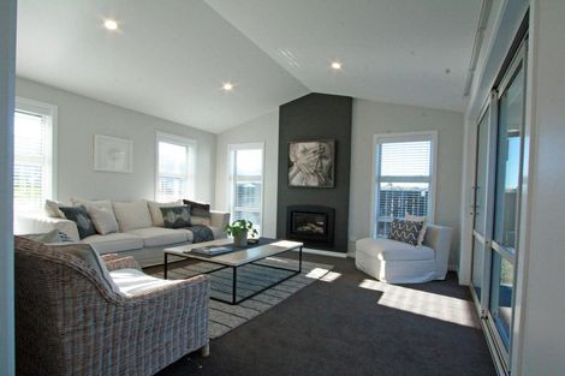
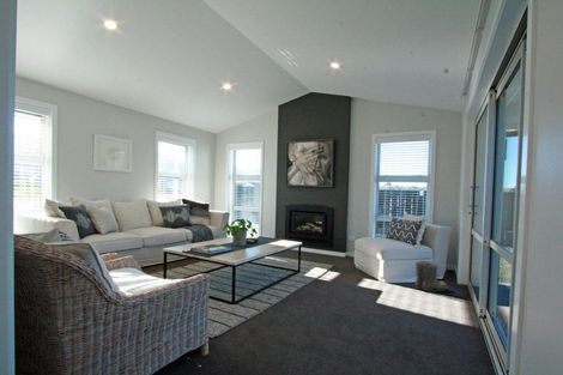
+ boots [414,260,448,294]
